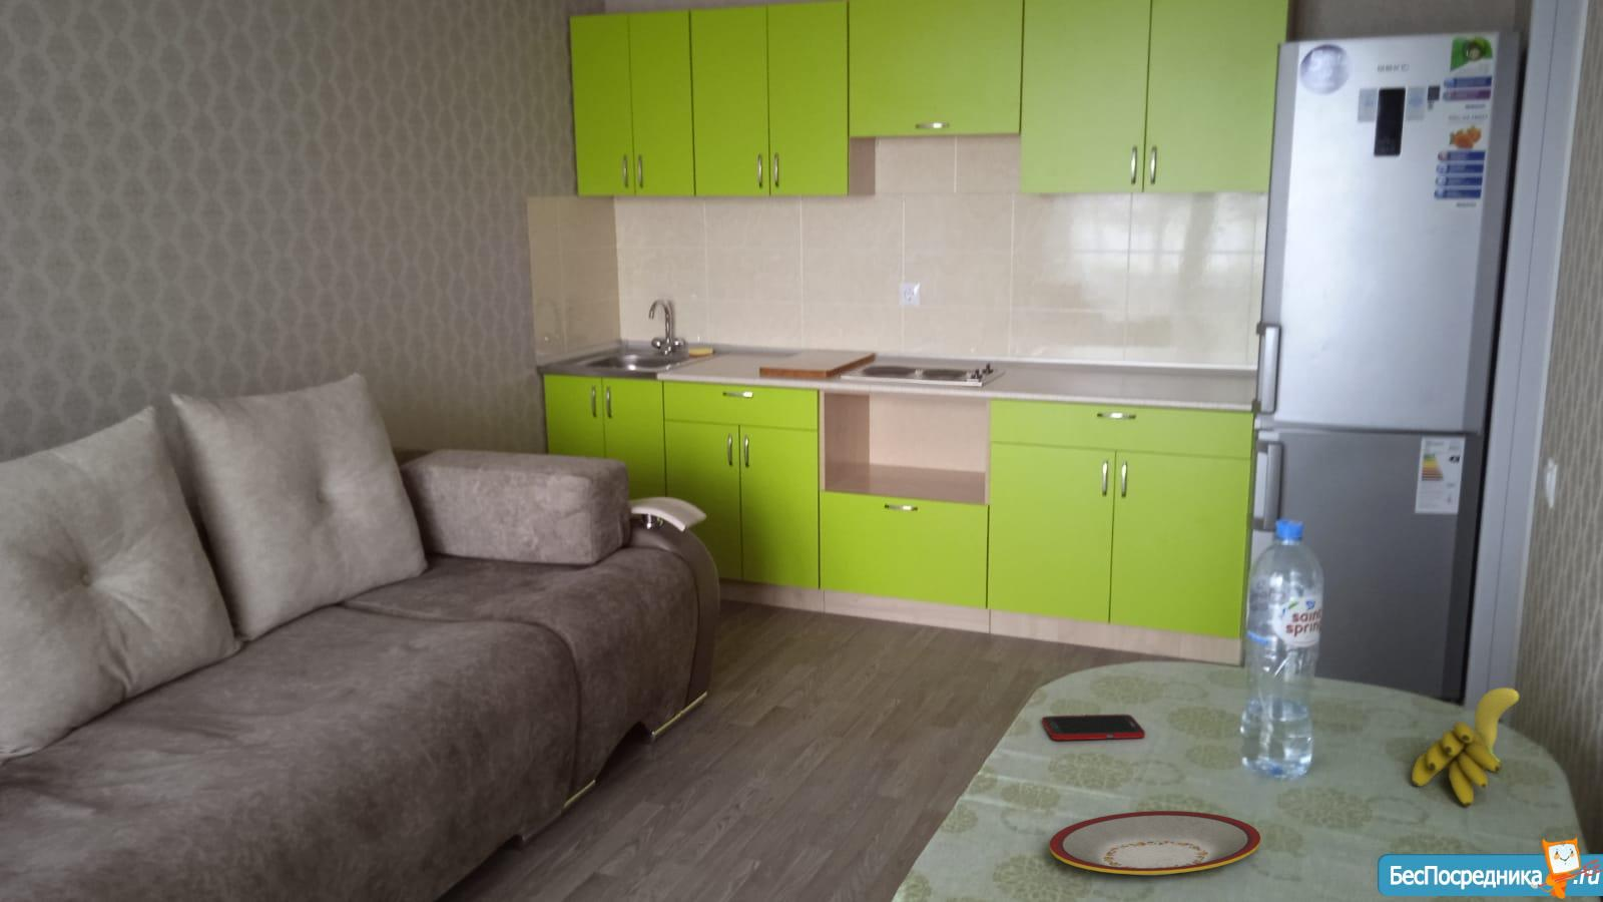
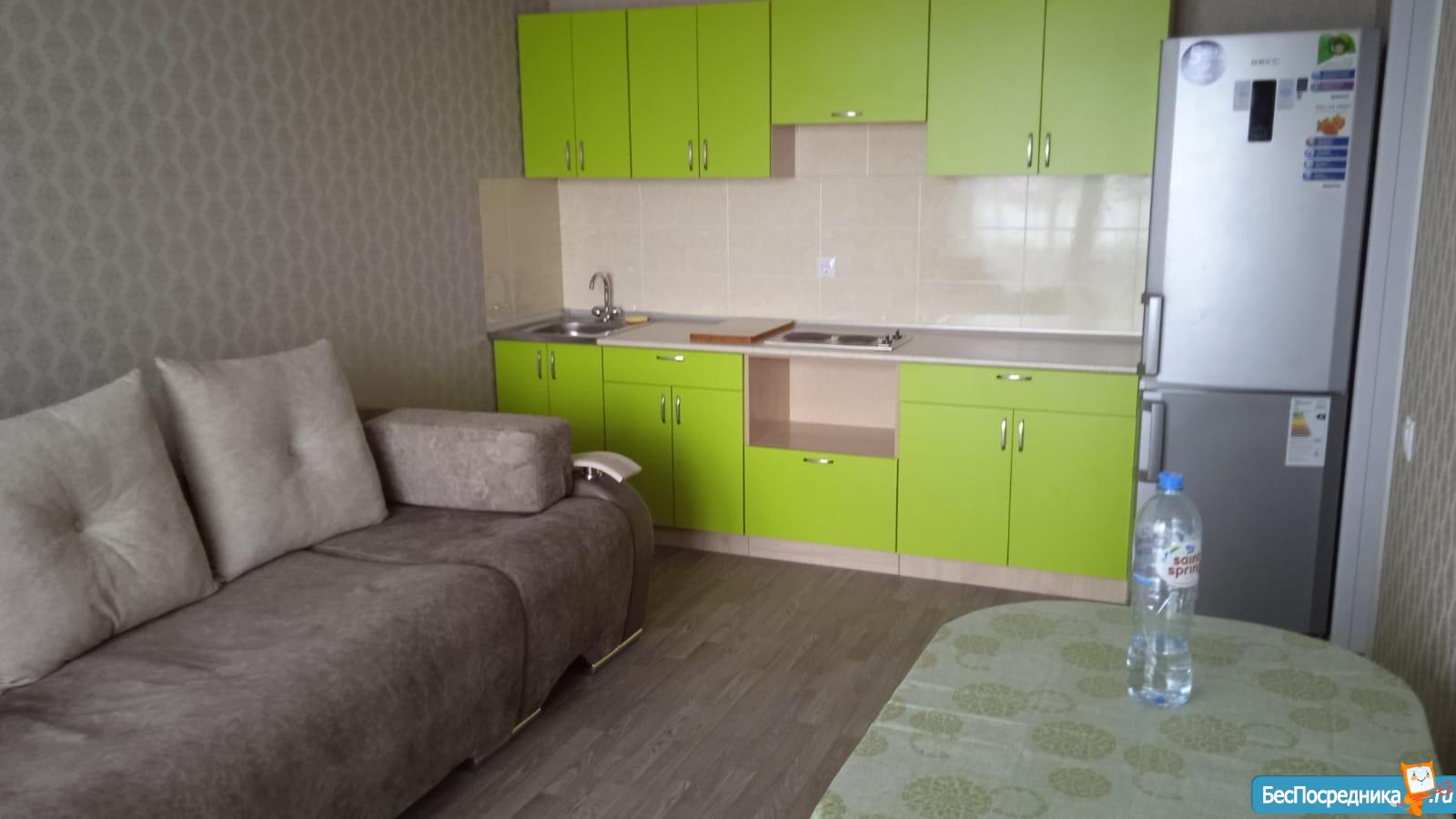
- cell phone [1040,714,1146,740]
- banana [1410,686,1519,807]
- plate [1048,809,1263,876]
